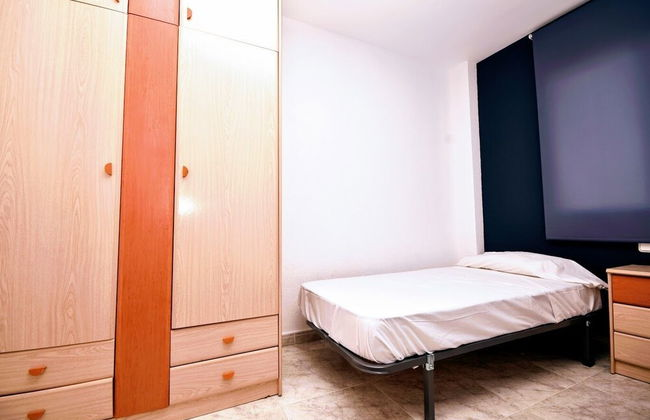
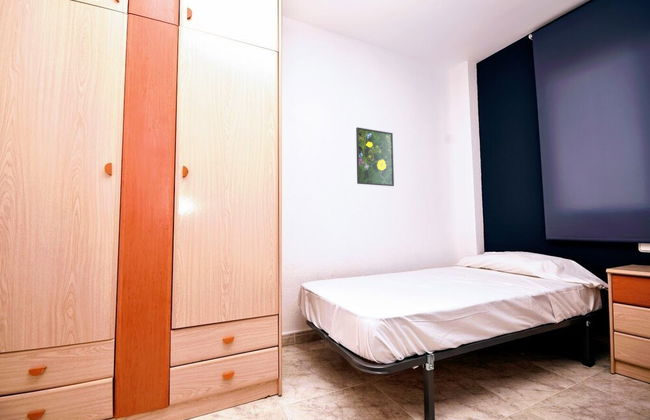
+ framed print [355,126,395,187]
